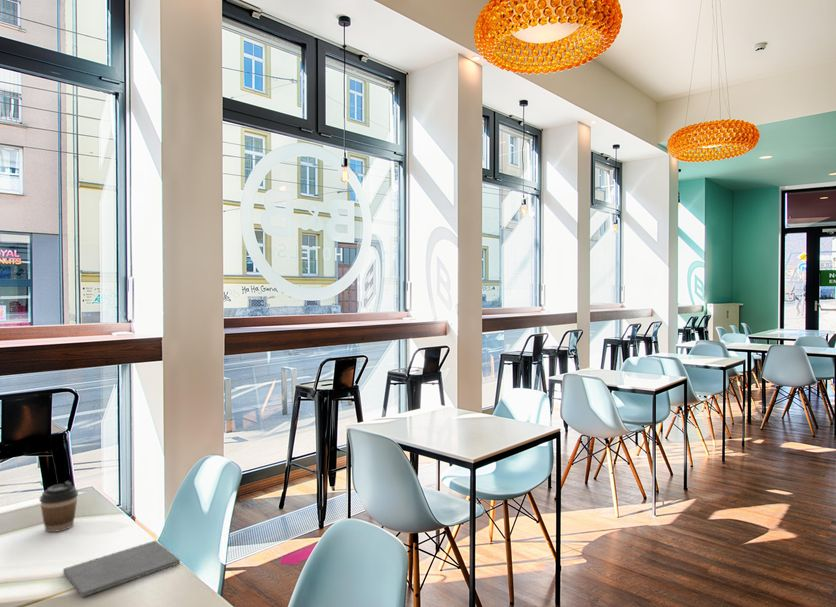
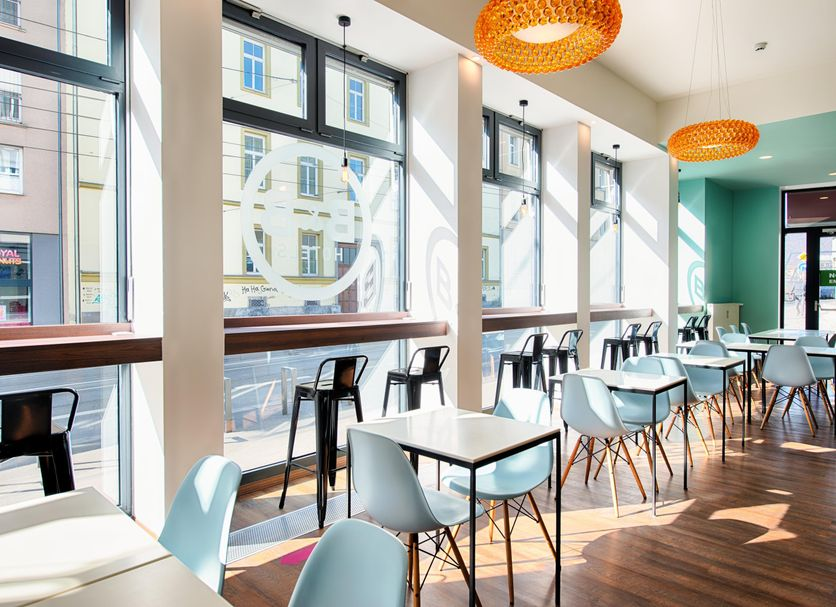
- notepad [62,540,181,598]
- coffee cup [39,480,79,533]
